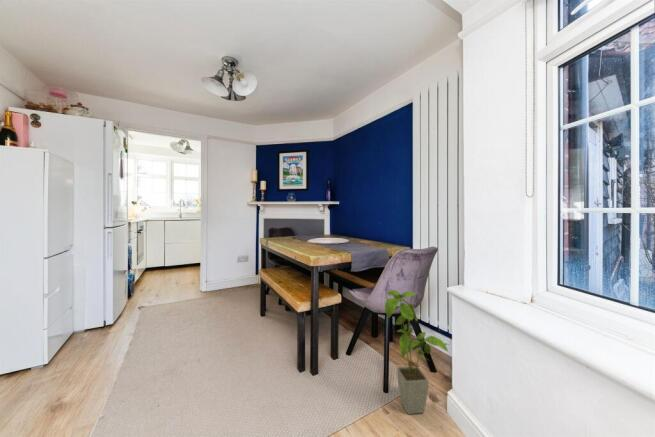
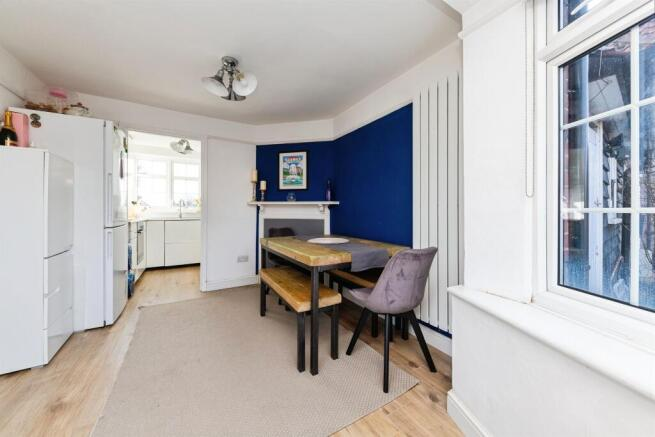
- house plant [384,289,451,415]
